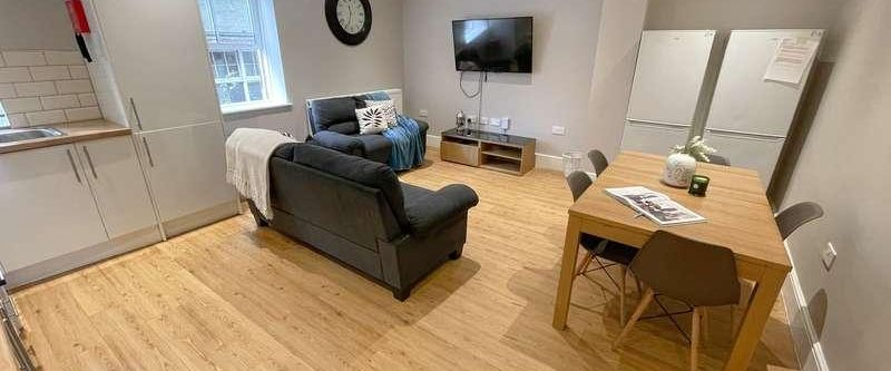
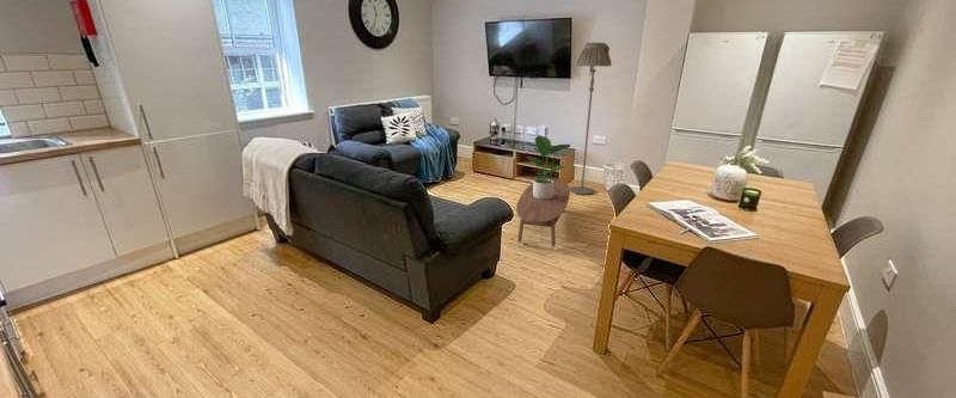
+ potted plant [525,134,571,200]
+ floor lamp [570,41,613,196]
+ coffee table [515,177,571,247]
